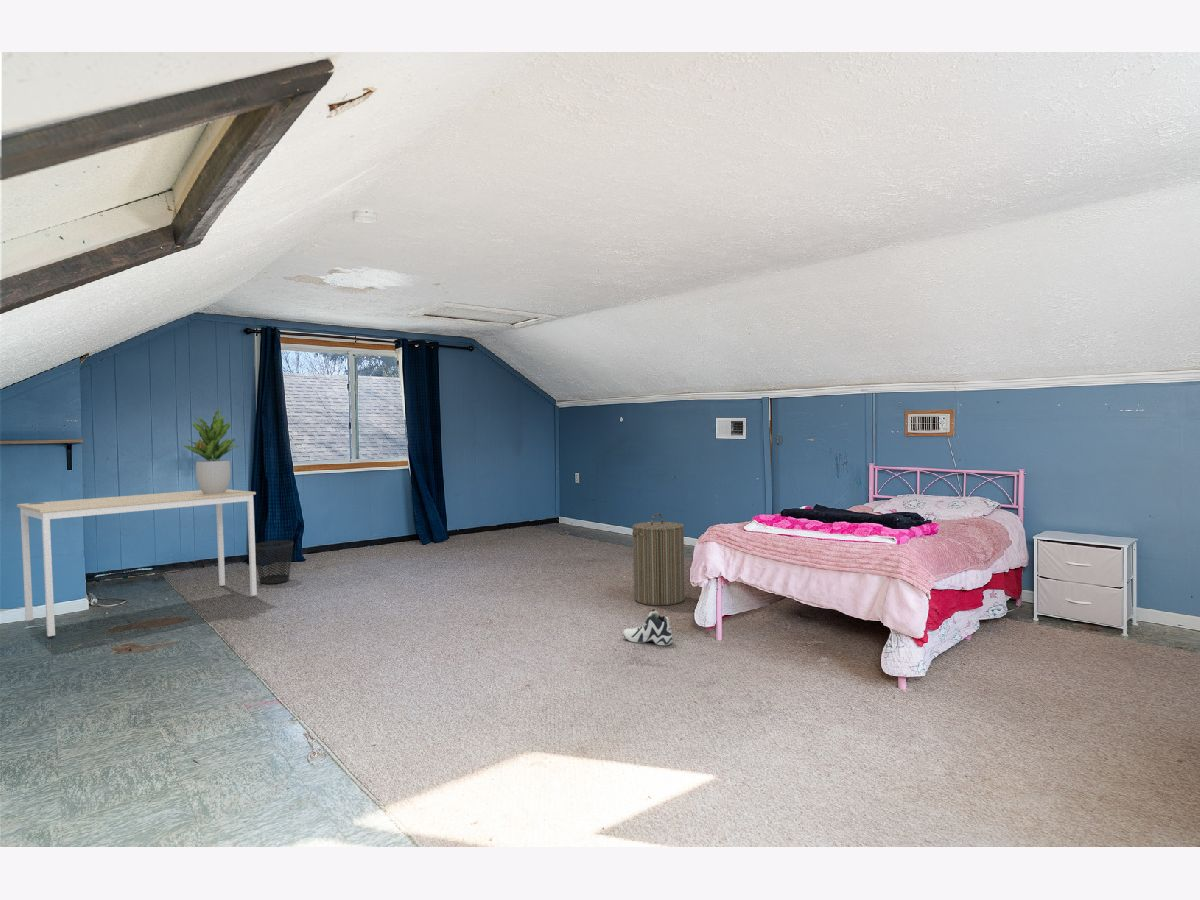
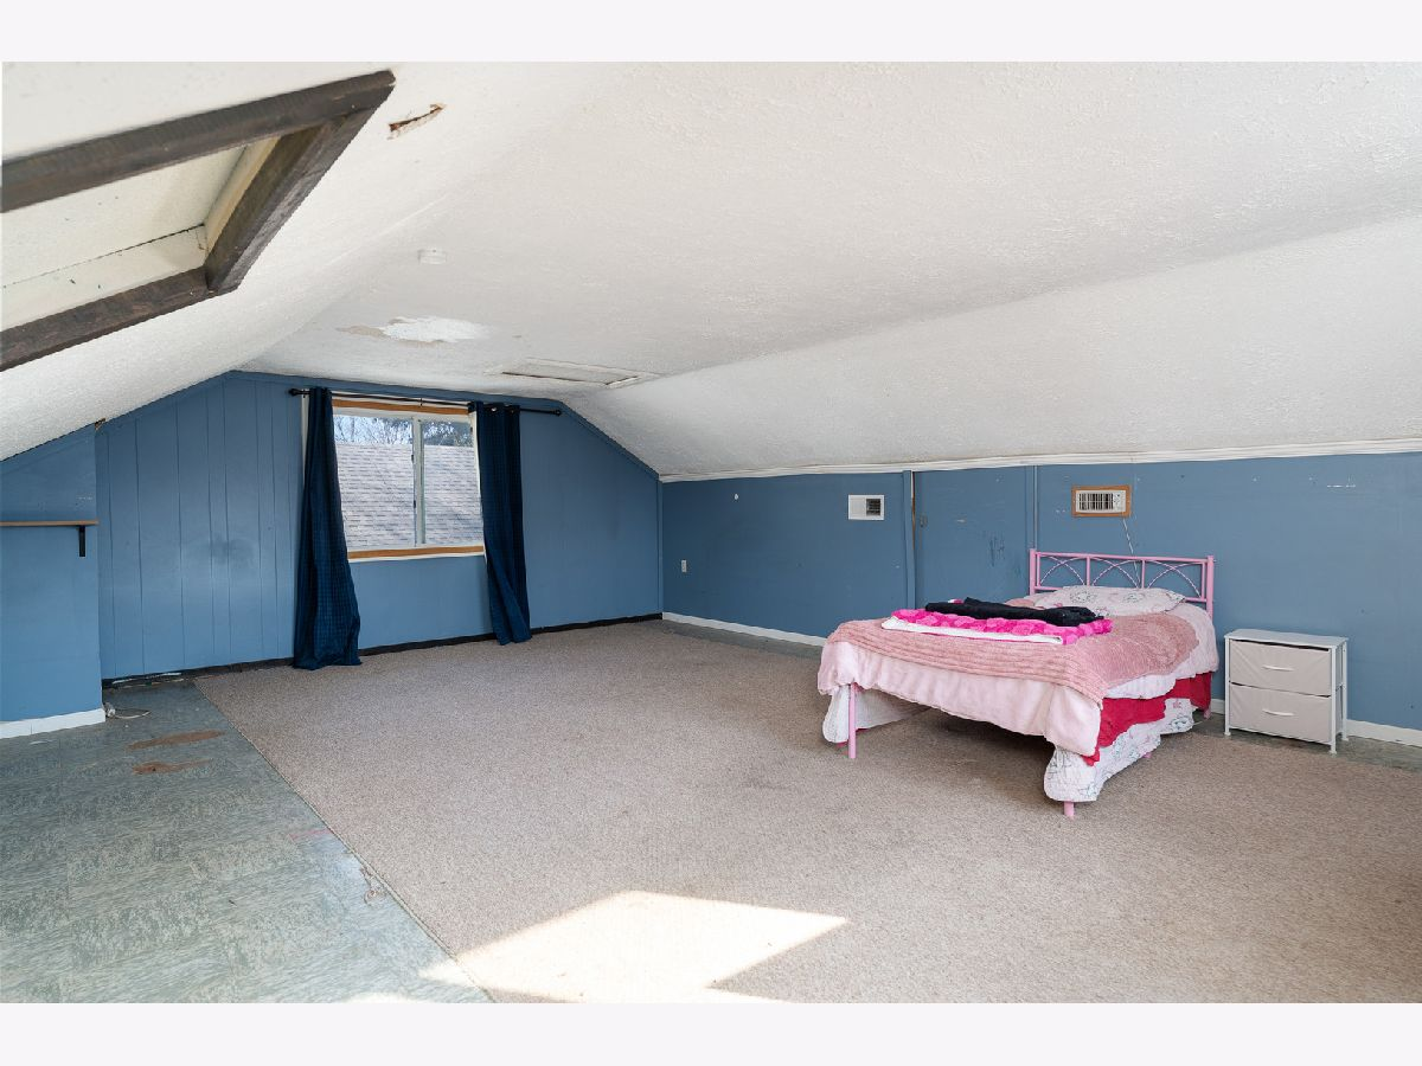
- laundry hamper [631,512,686,606]
- wastebasket [255,539,294,585]
- sneaker [622,608,673,646]
- potted plant [183,408,245,494]
- desk [16,488,258,638]
